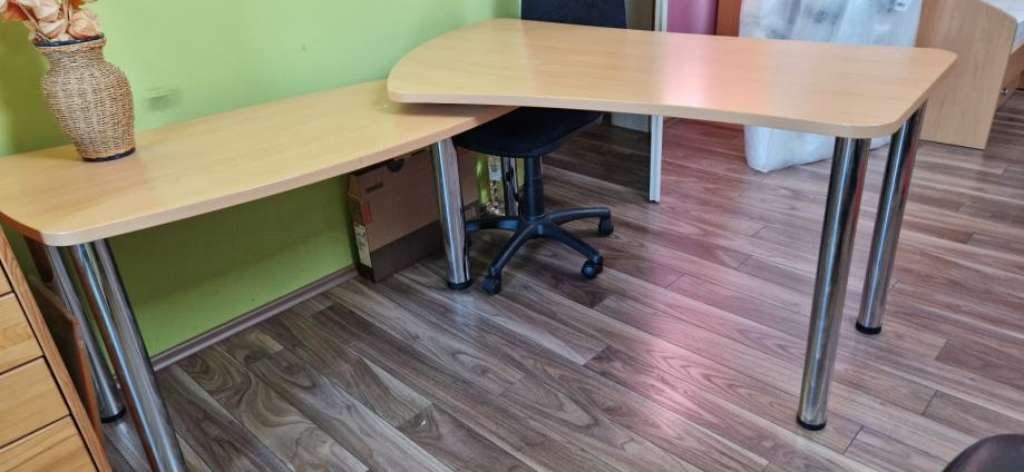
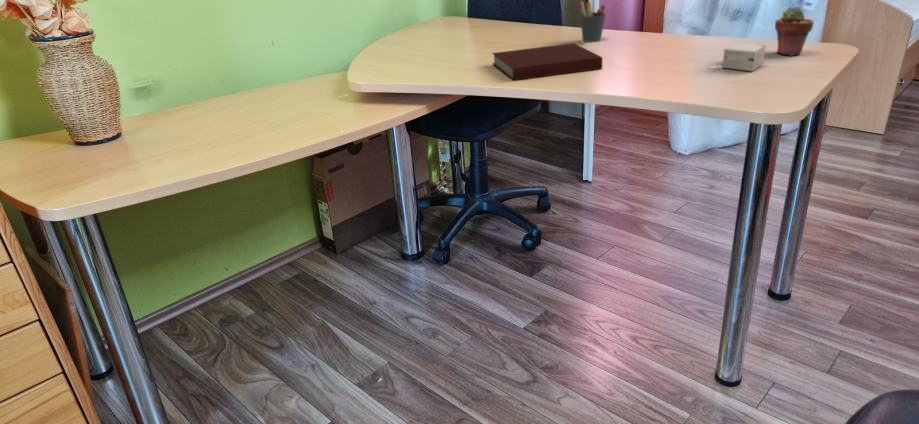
+ potted succulent [774,6,815,57]
+ notebook [491,42,603,81]
+ small box [721,42,767,72]
+ pen holder [579,0,607,44]
